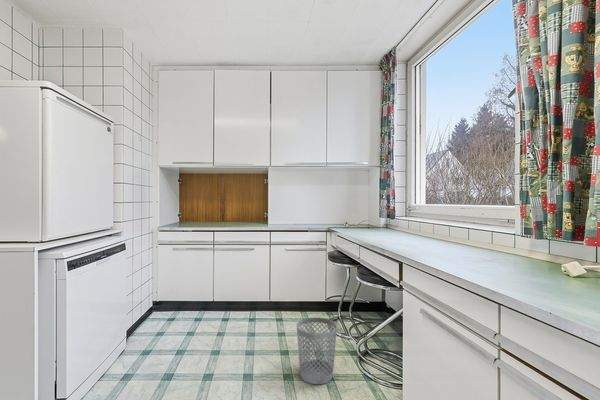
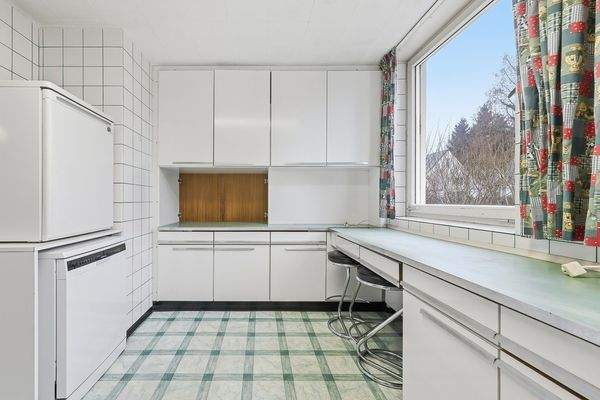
- wastebasket [296,317,338,385]
